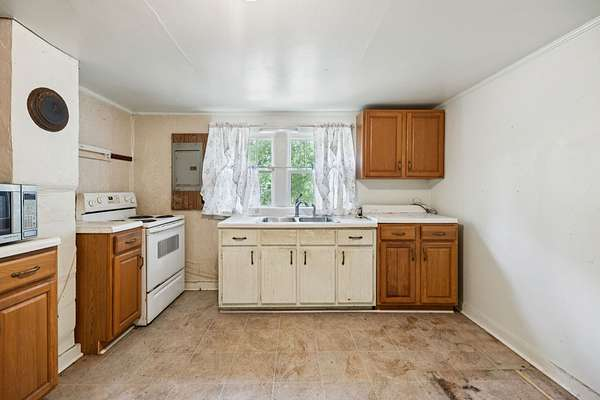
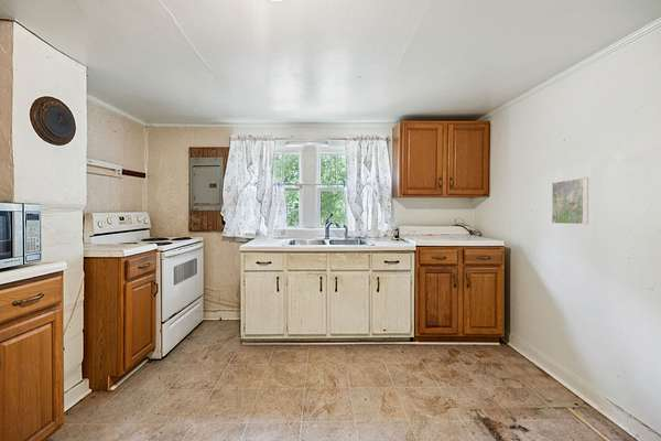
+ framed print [551,176,589,225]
